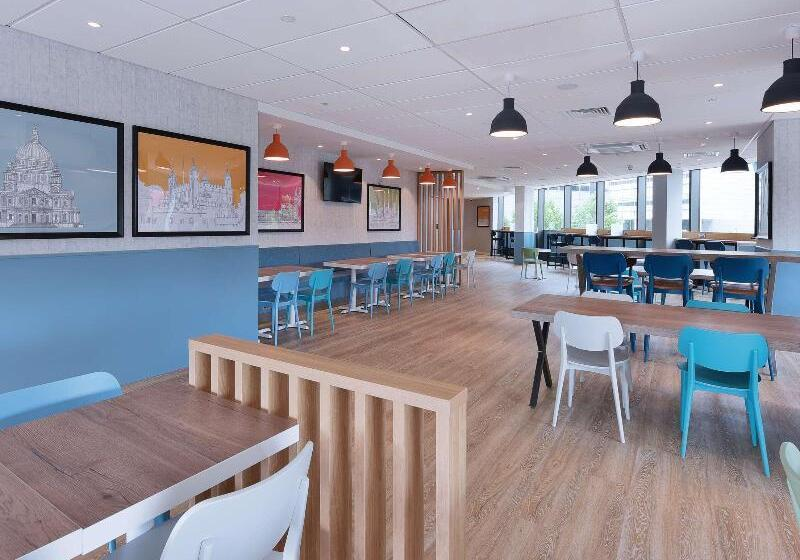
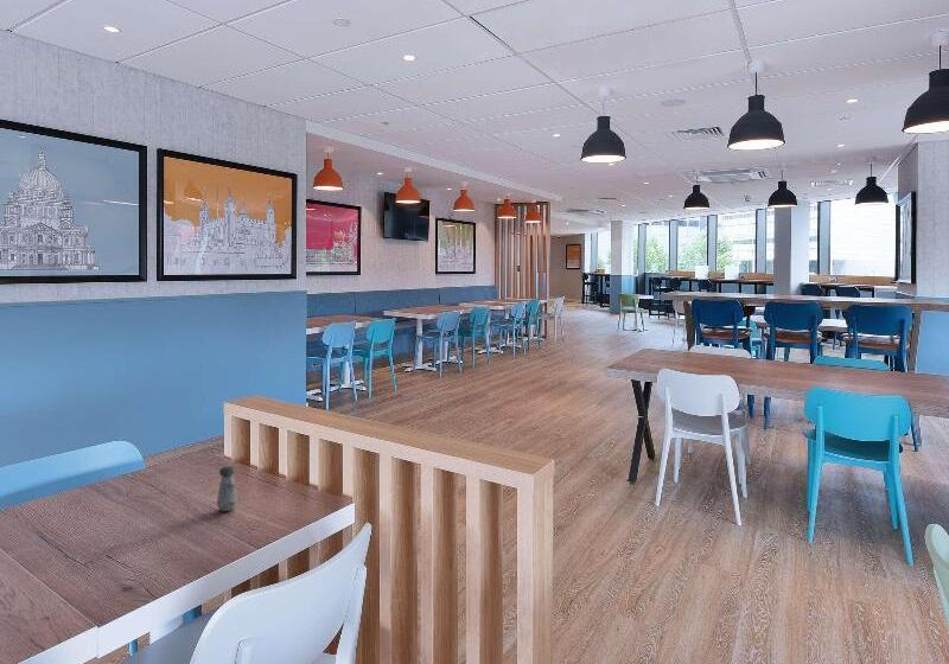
+ salt shaker [216,465,238,512]
